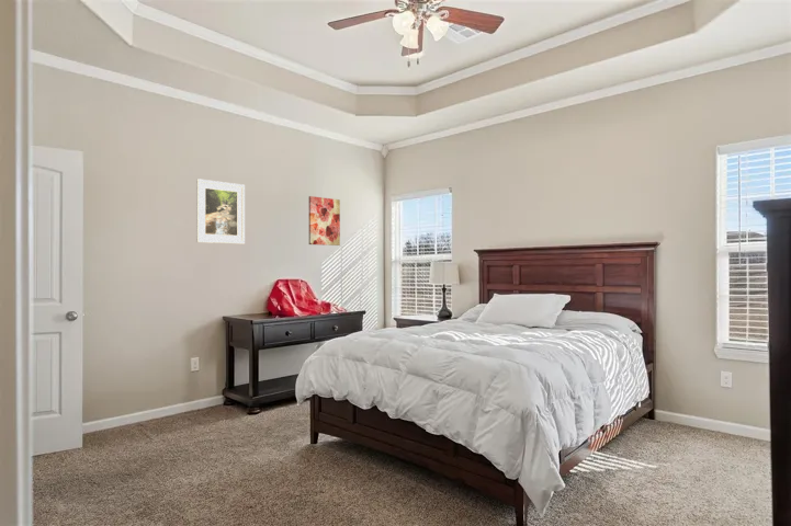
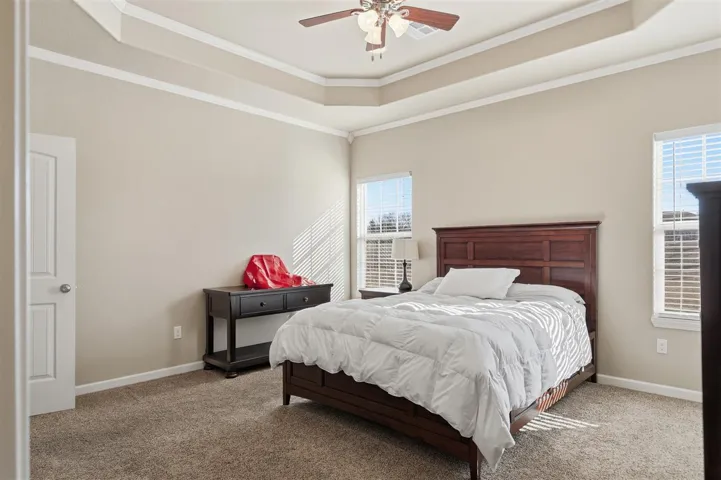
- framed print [195,178,246,244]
- wall art [308,195,341,247]
